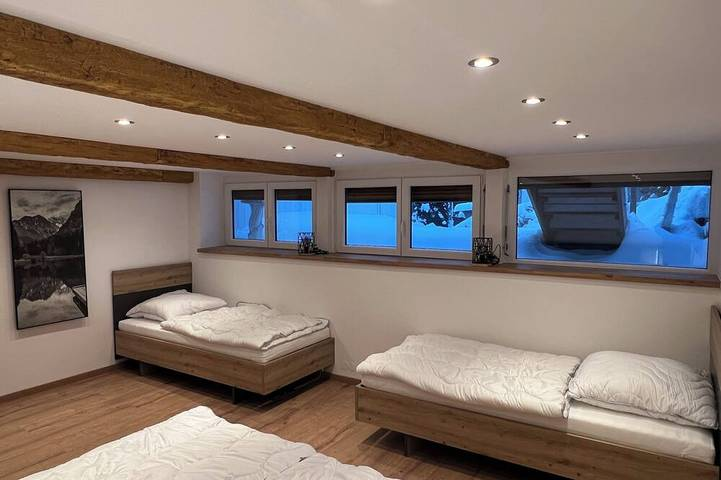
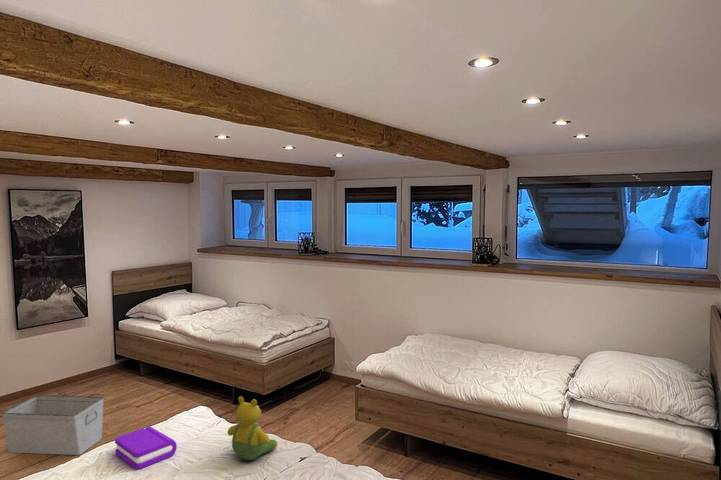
+ teddy bear [227,395,278,461]
+ storage bin [1,394,105,456]
+ book [114,425,178,470]
